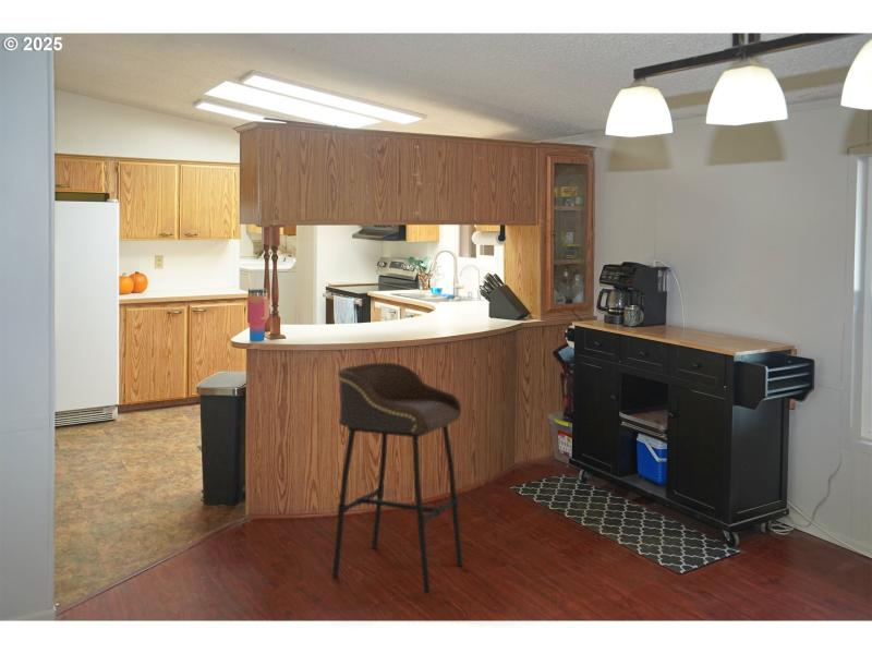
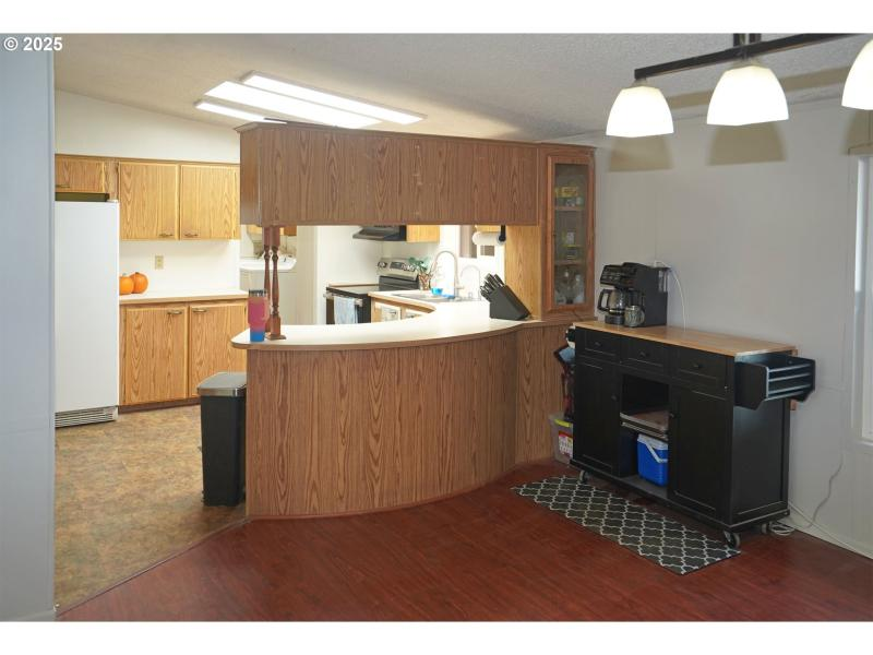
- bar stool [331,362,464,595]
